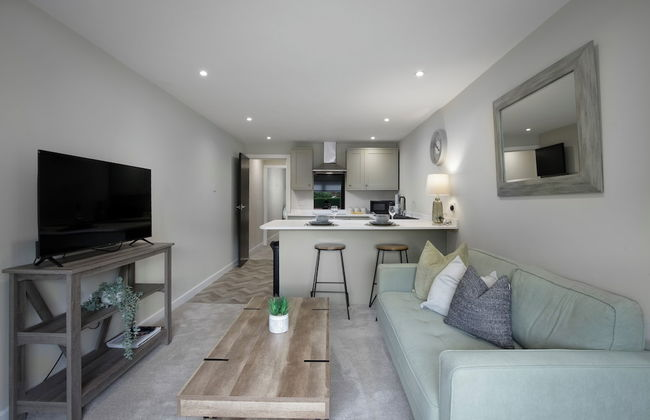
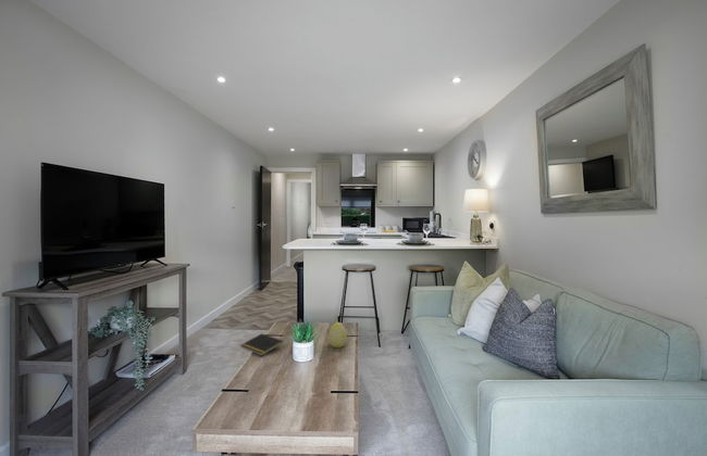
+ notepad [239,332,284,357]
+ decorative egg [327,321,348,349]
